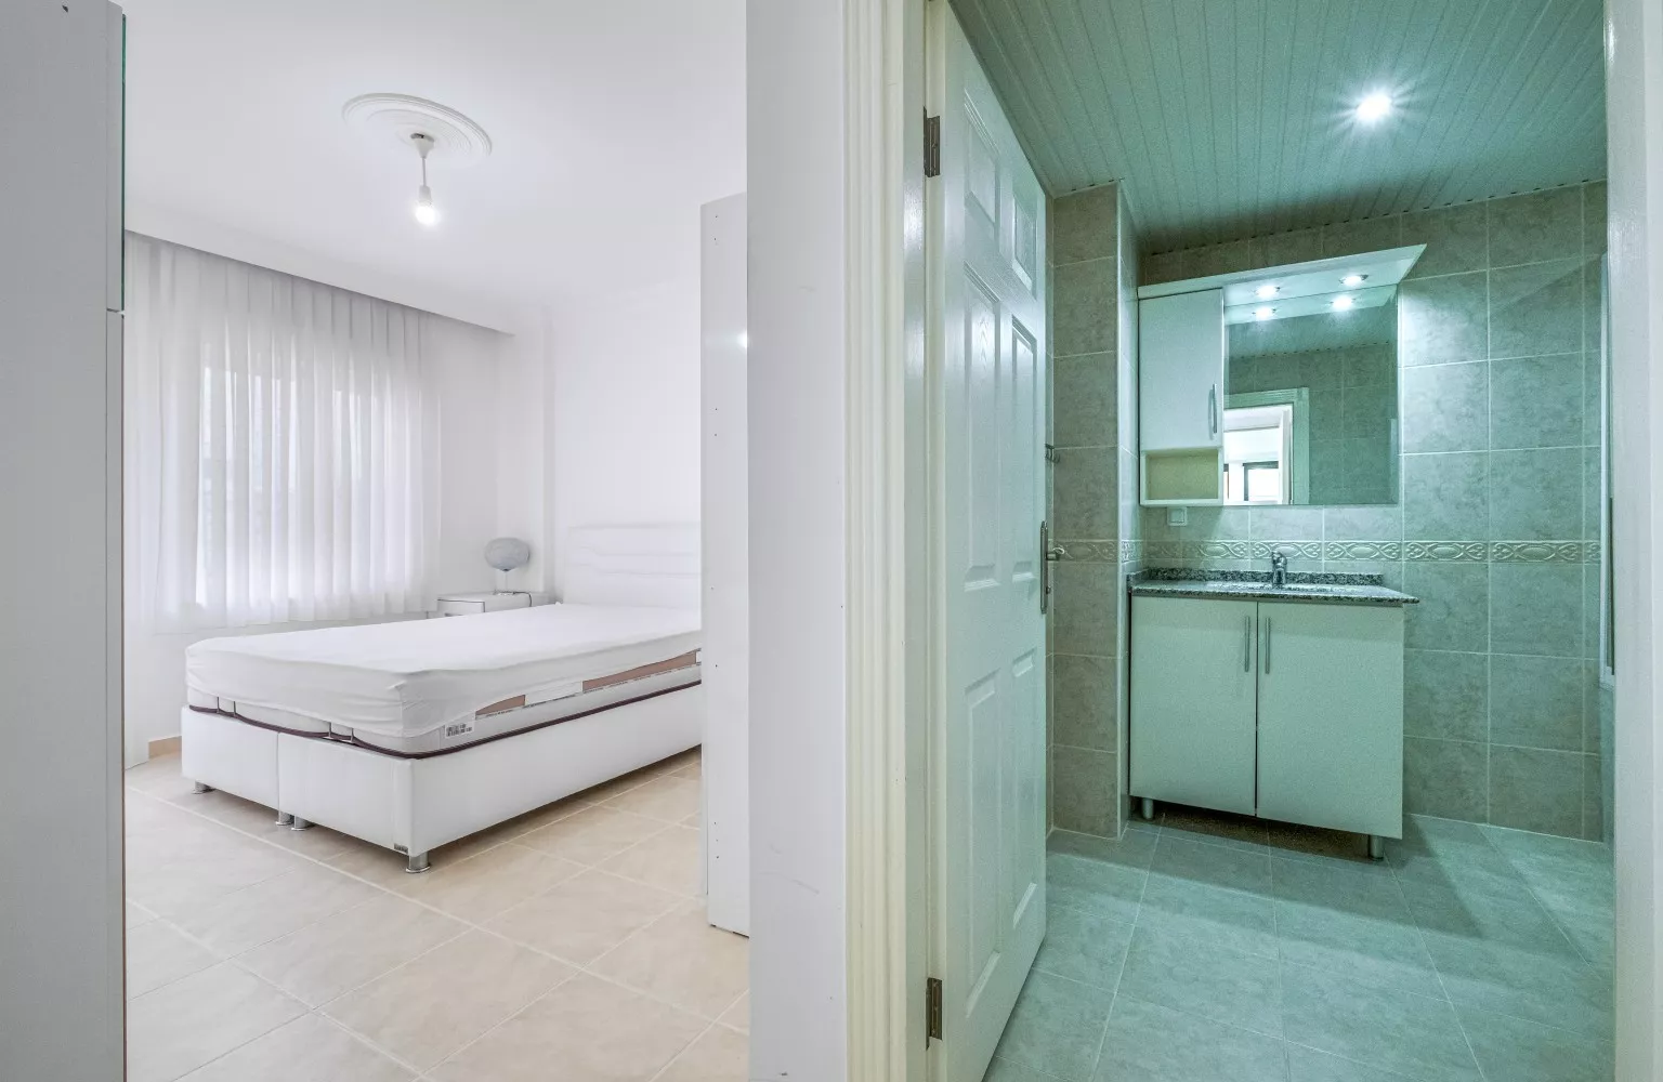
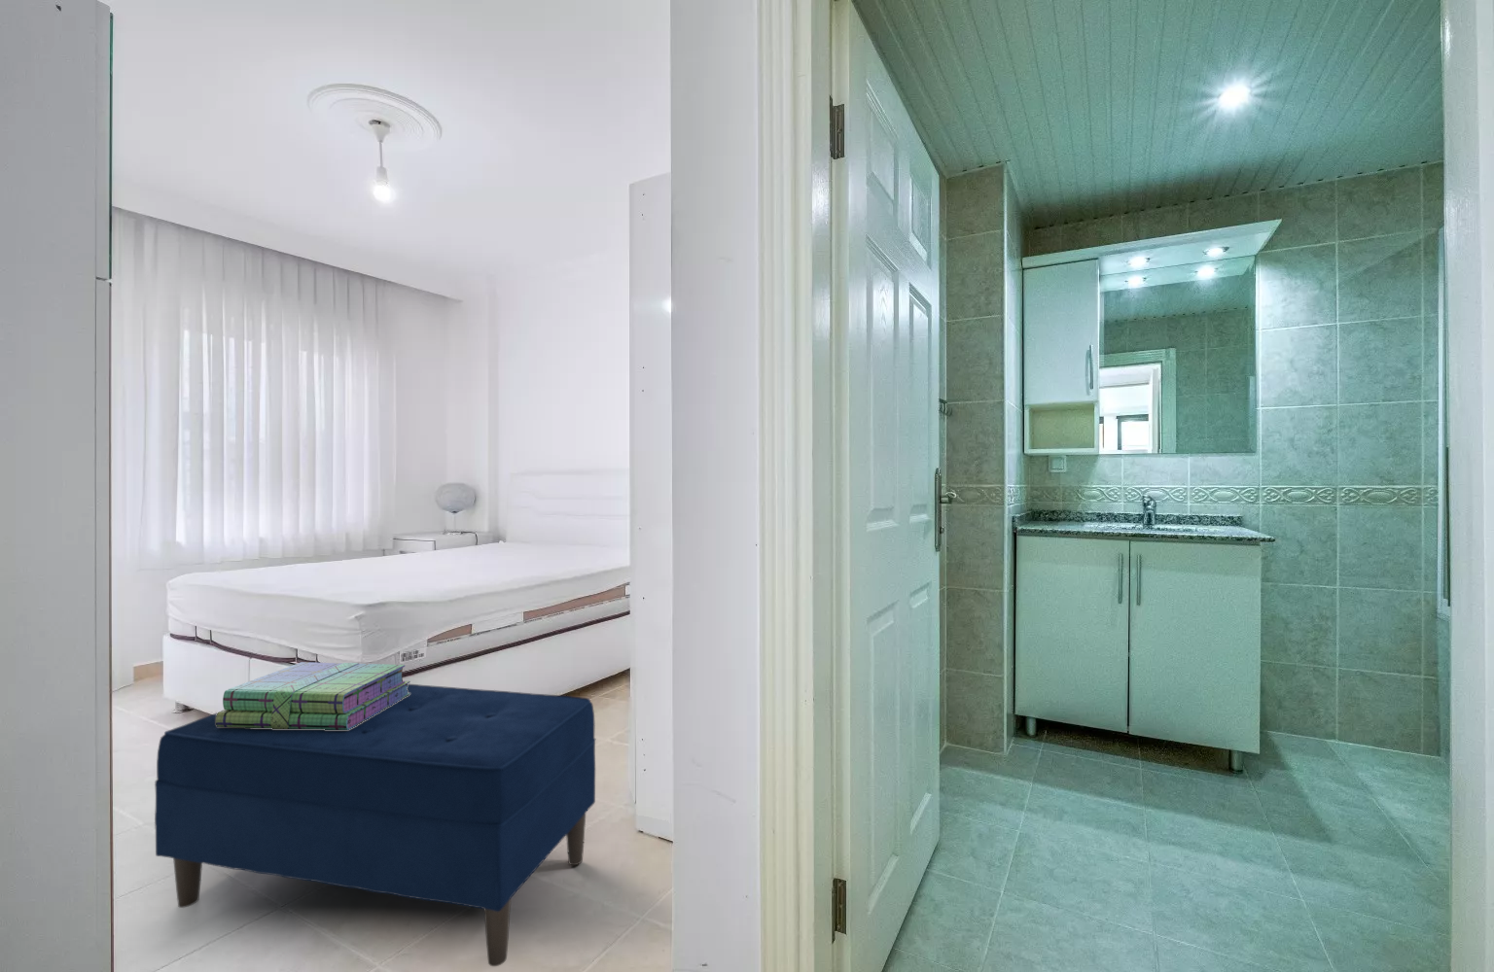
+ stack of books [216,661,412,730]
+ bench [154,684,597,968]
